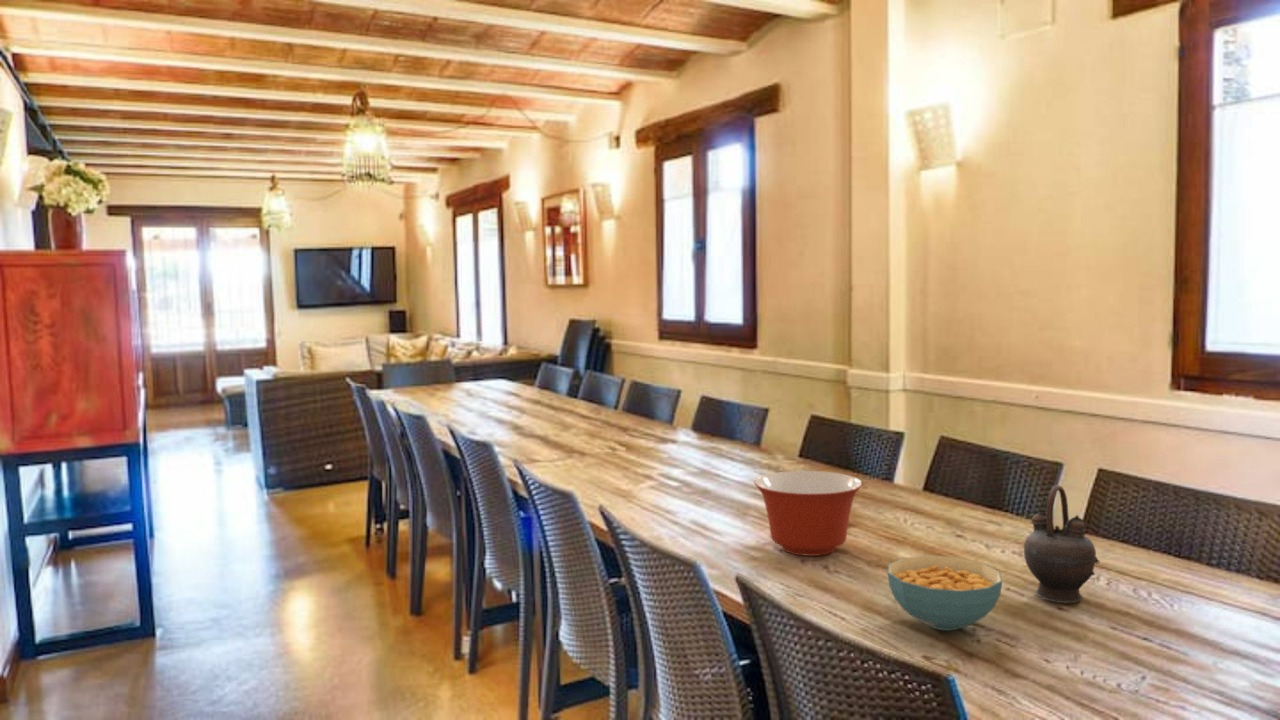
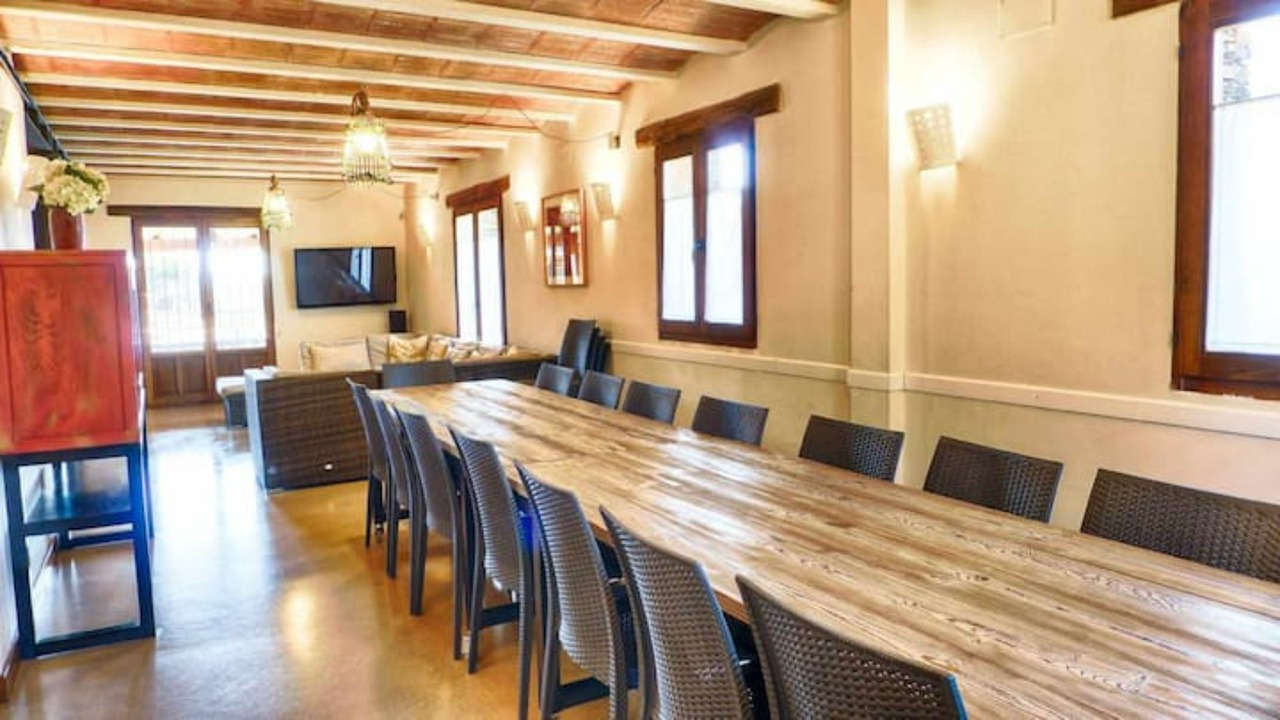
- cereal bowl [887,554,1003,632]
- teapot [1023,484,1101,604]
- mixing bowl [753,470,863,557]
